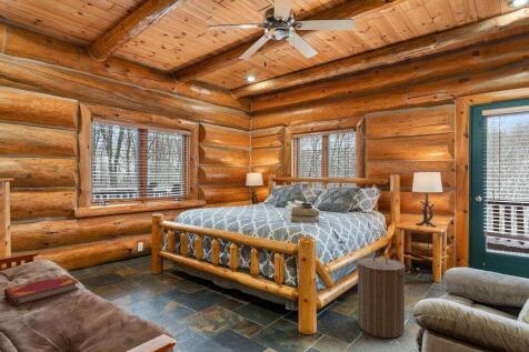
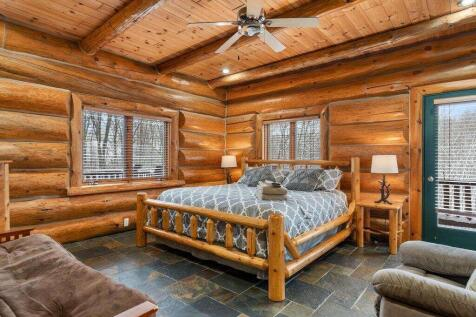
- hardback book [3,274,80,306]
- laundry hamper [355,252,411,339]
